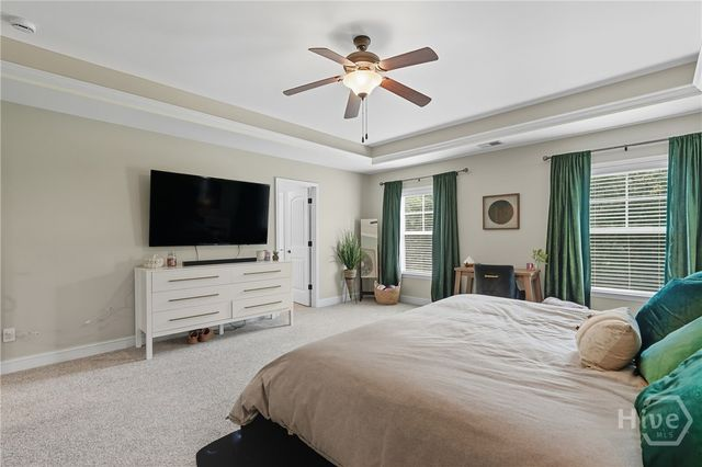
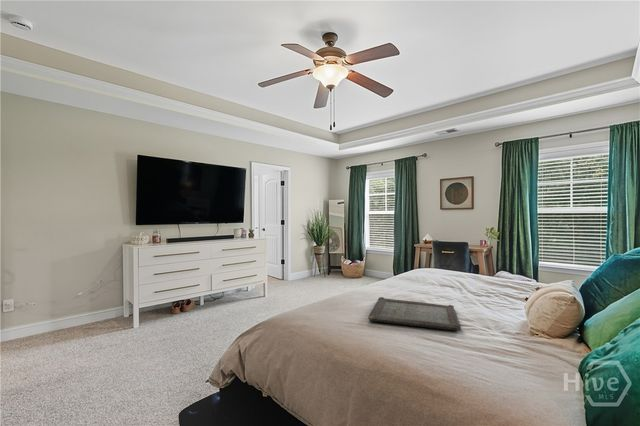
+ serving tray [367,296,462,331]
